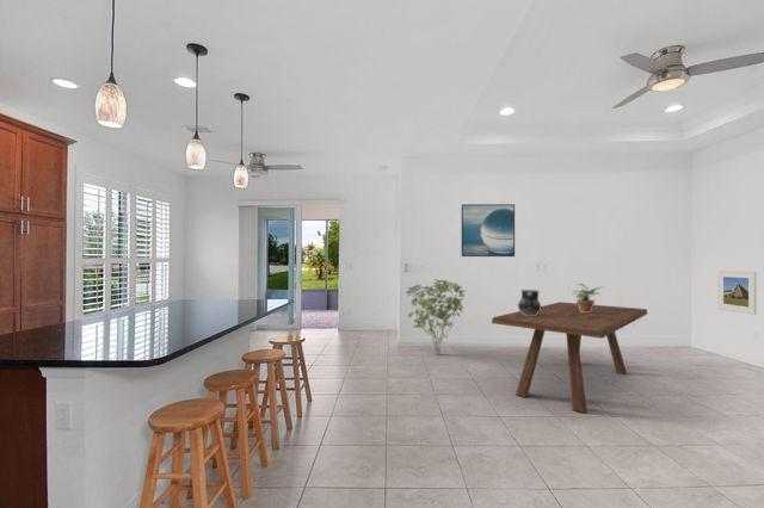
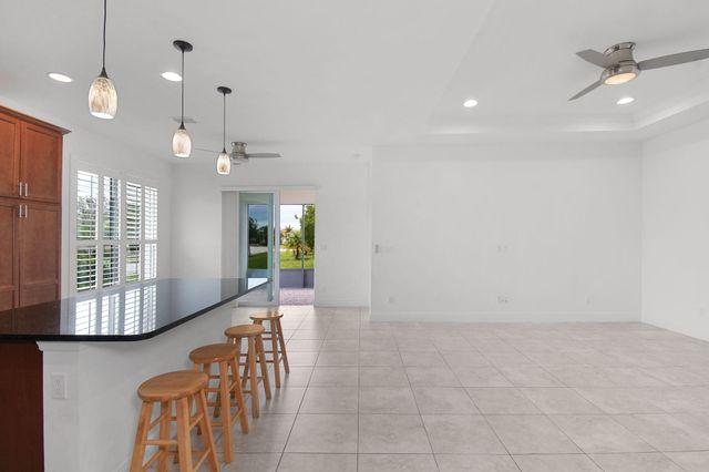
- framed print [716,270,758,316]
- ceramic jug [517,289,542,316]
- shrub [405,278,467,357]
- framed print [461,203,516,258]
- dining table [491,301,648,414]
- potted plant [571,283,605,312]
